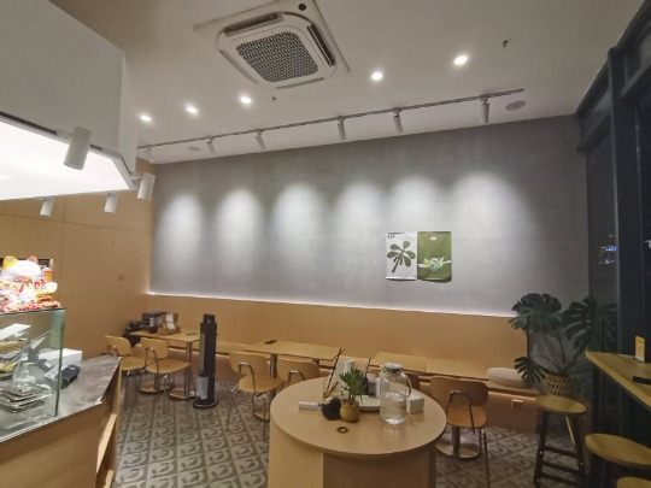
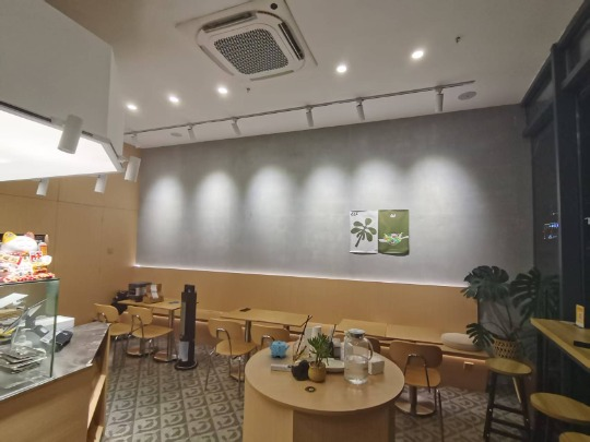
+ teapot [266,339,291,359]
